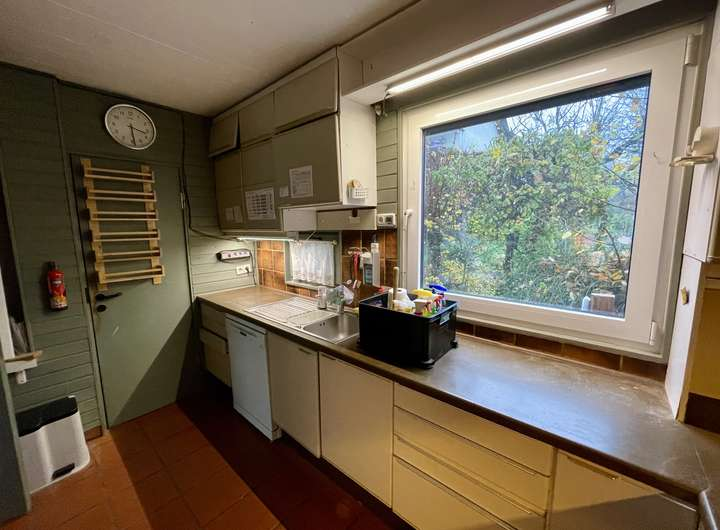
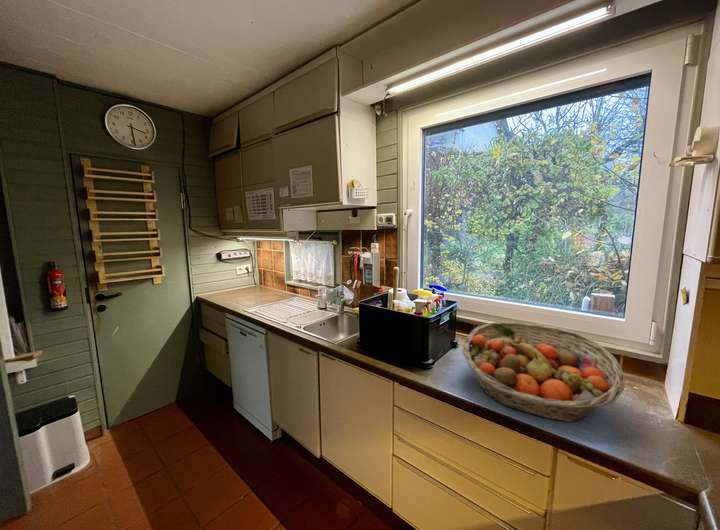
+ fruit basket [461,321,626,423]
